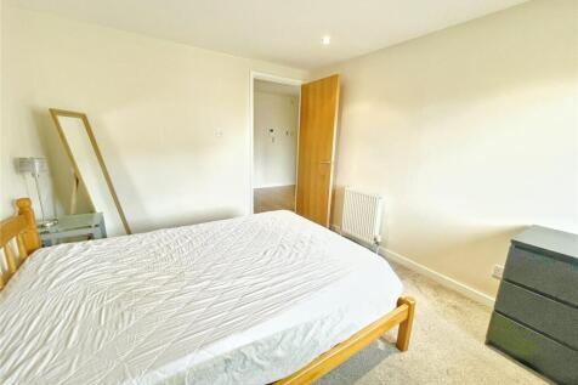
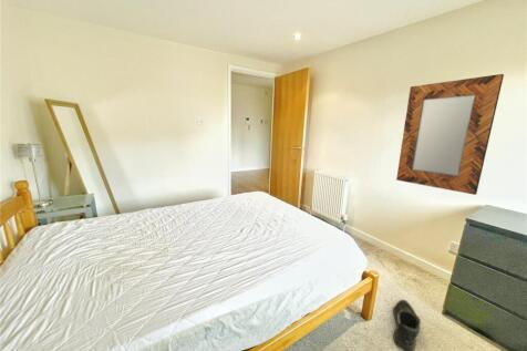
+ home mirror [395,73,505,196]
+ shoe [392,299,422,351]
